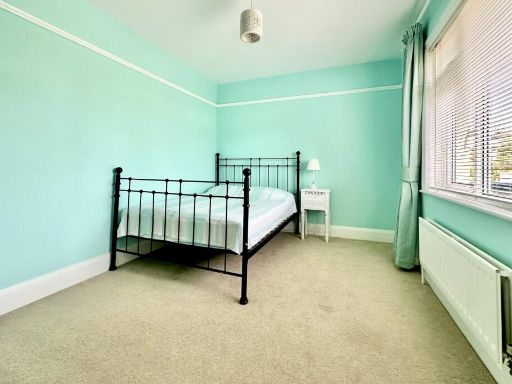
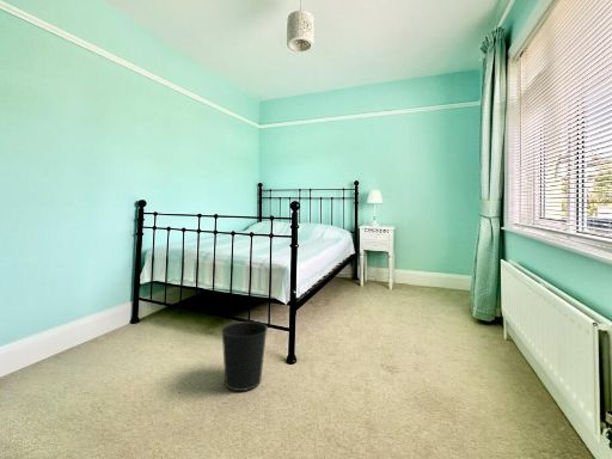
+ wastebasket [220,320,269,392]
